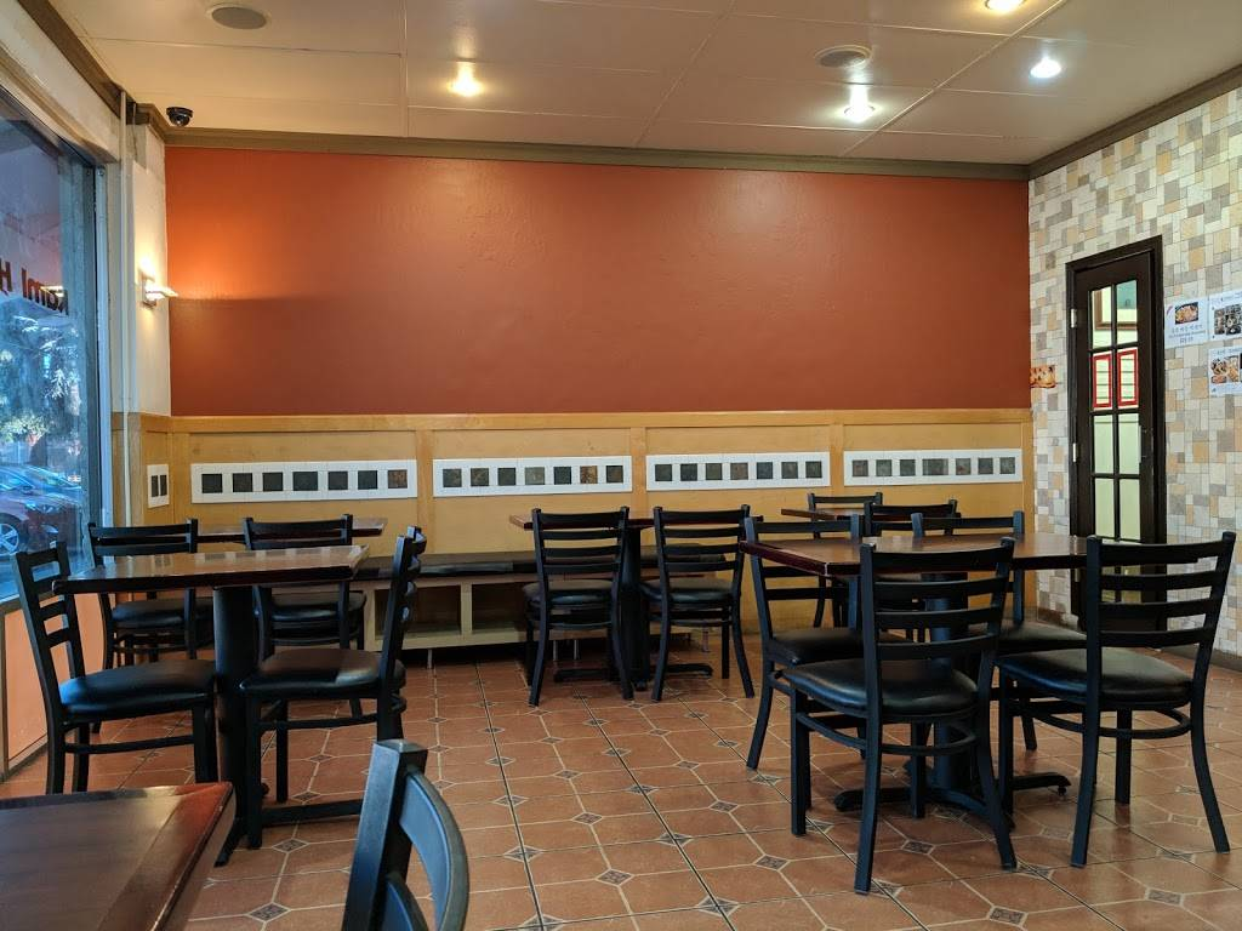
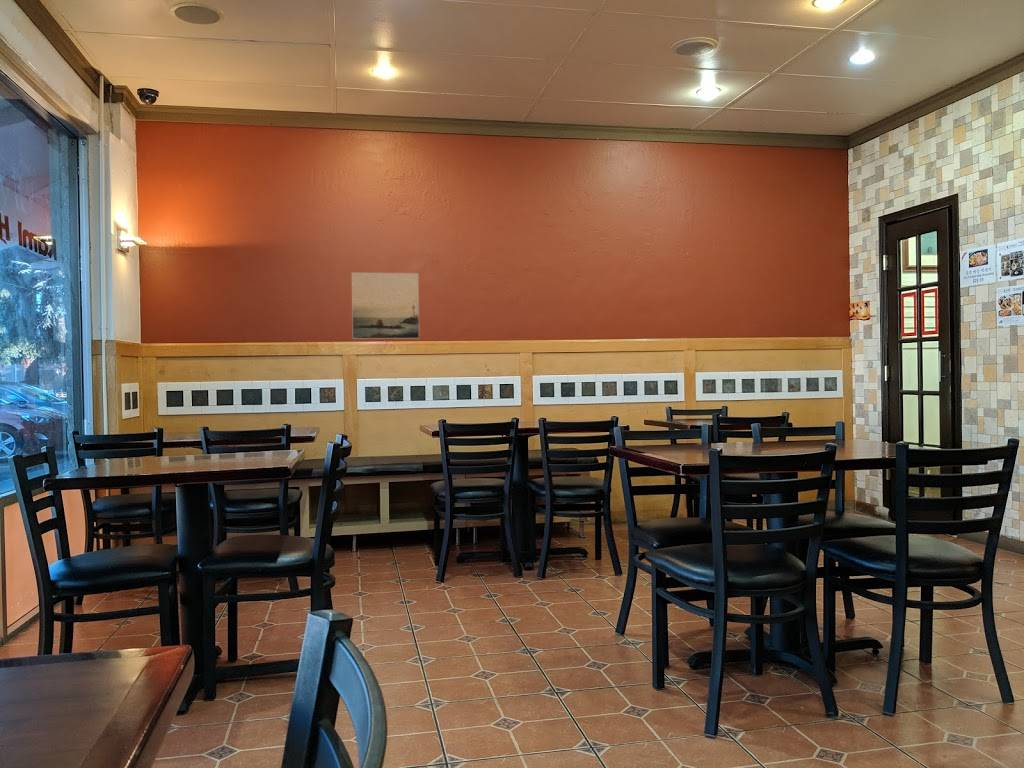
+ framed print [350,271,420,340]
